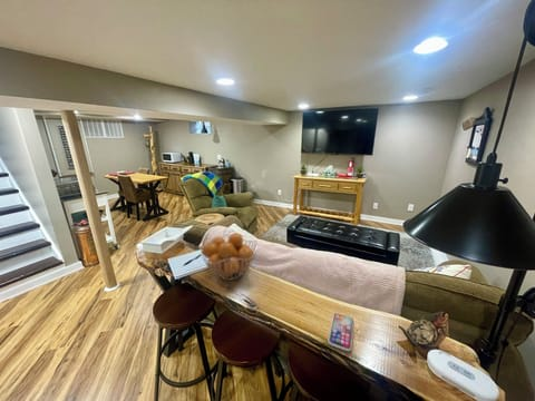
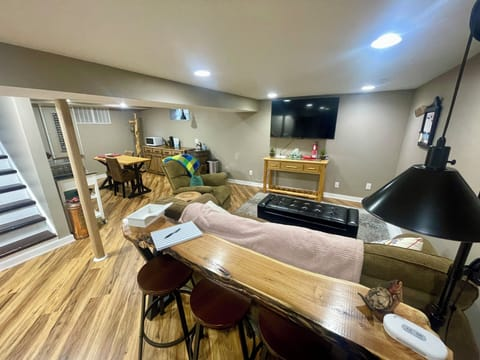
- smartphone [328,312,354,352]
- fruit basket [200,232,259,282]
